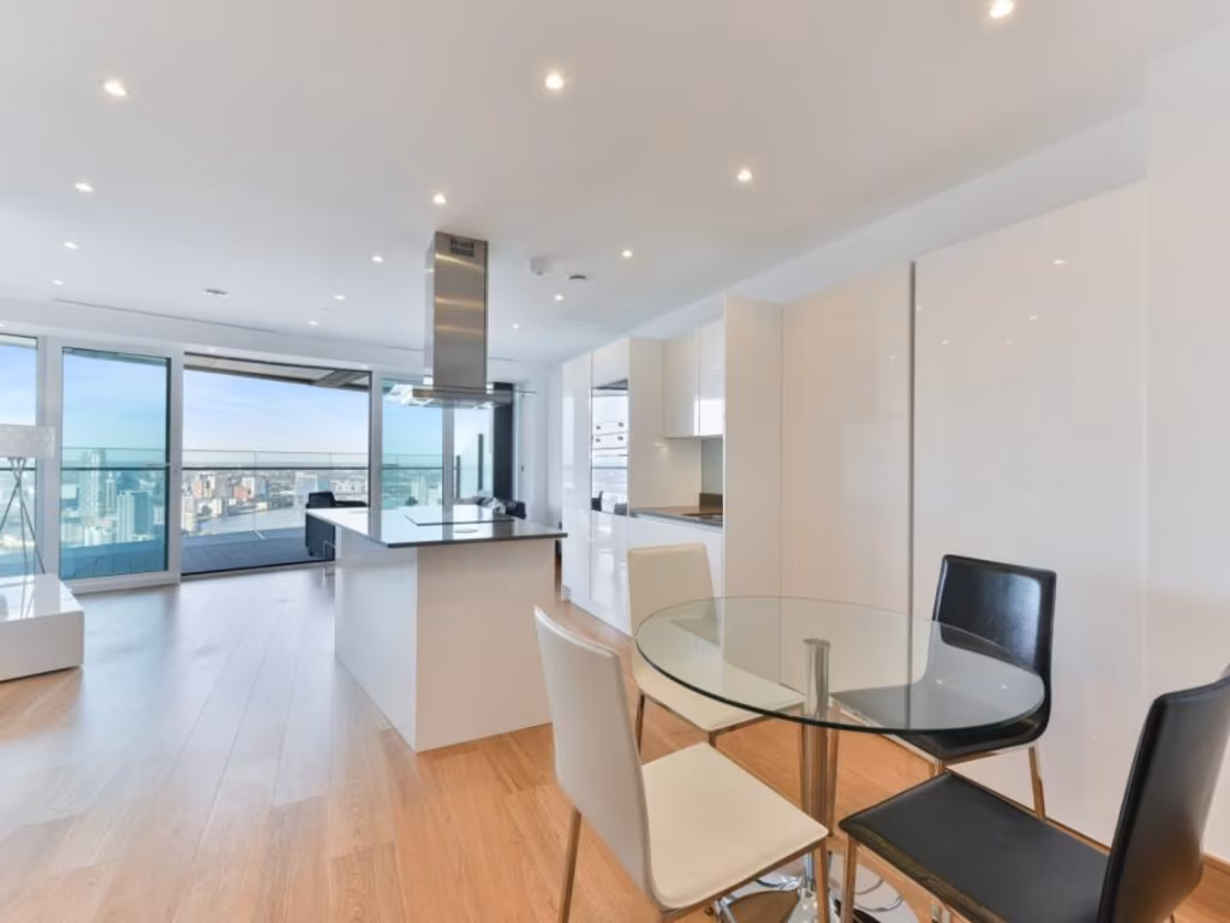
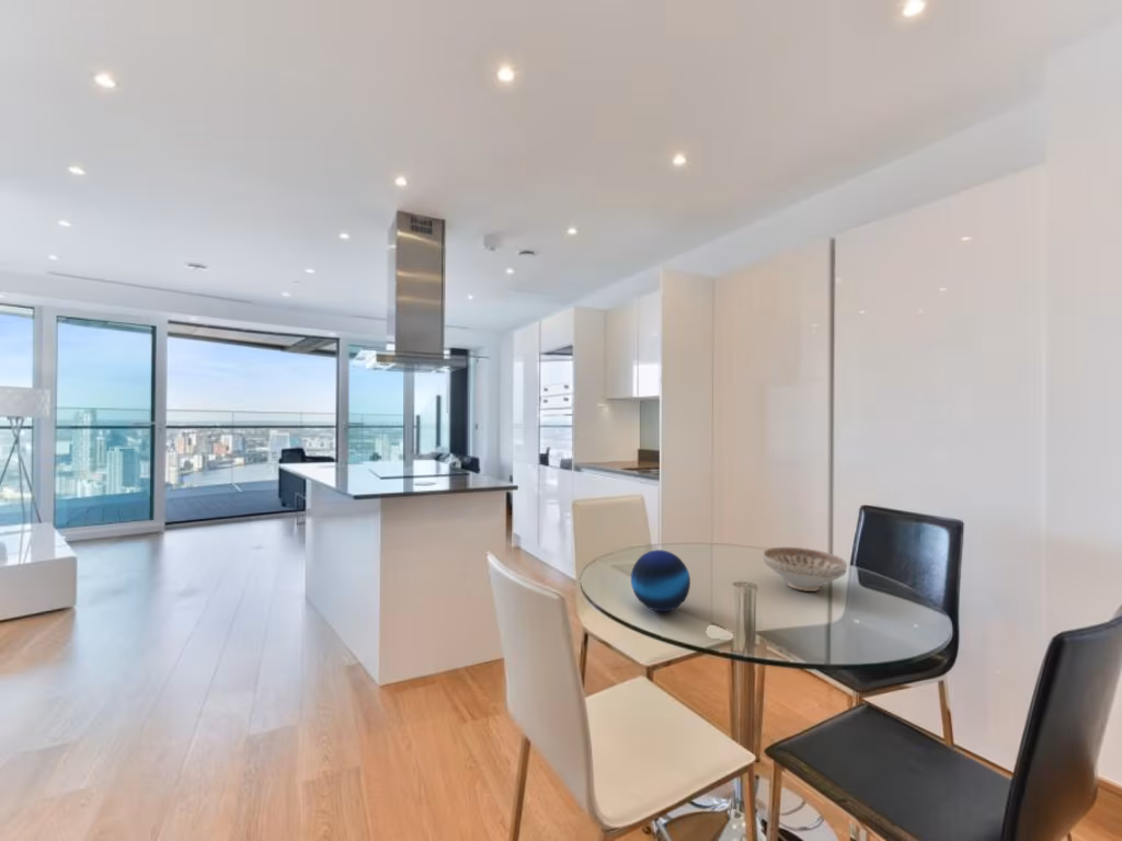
+ decorative bowl [763,546,848,592]
+ decorative orb [630,549,691,612]
